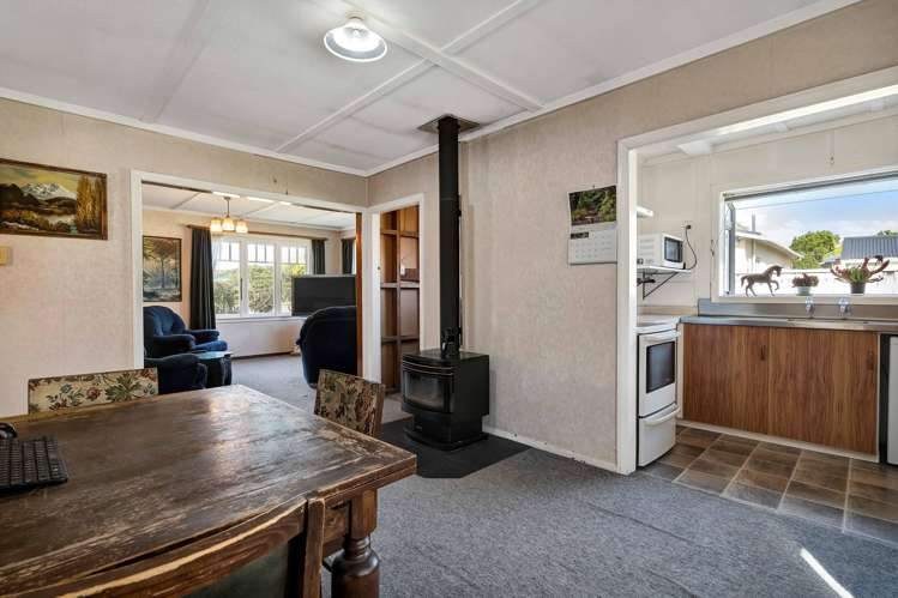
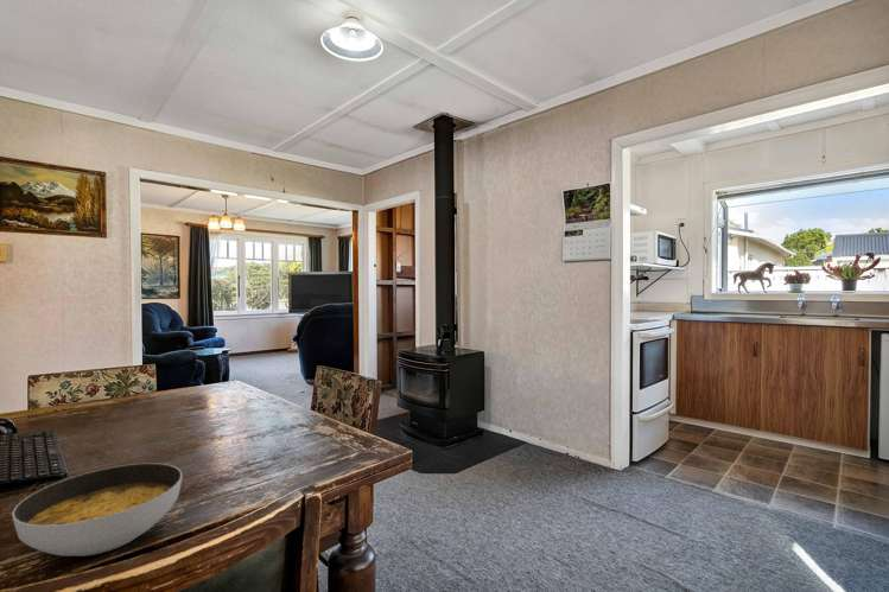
+ soup bowl [11,461,184,558]
